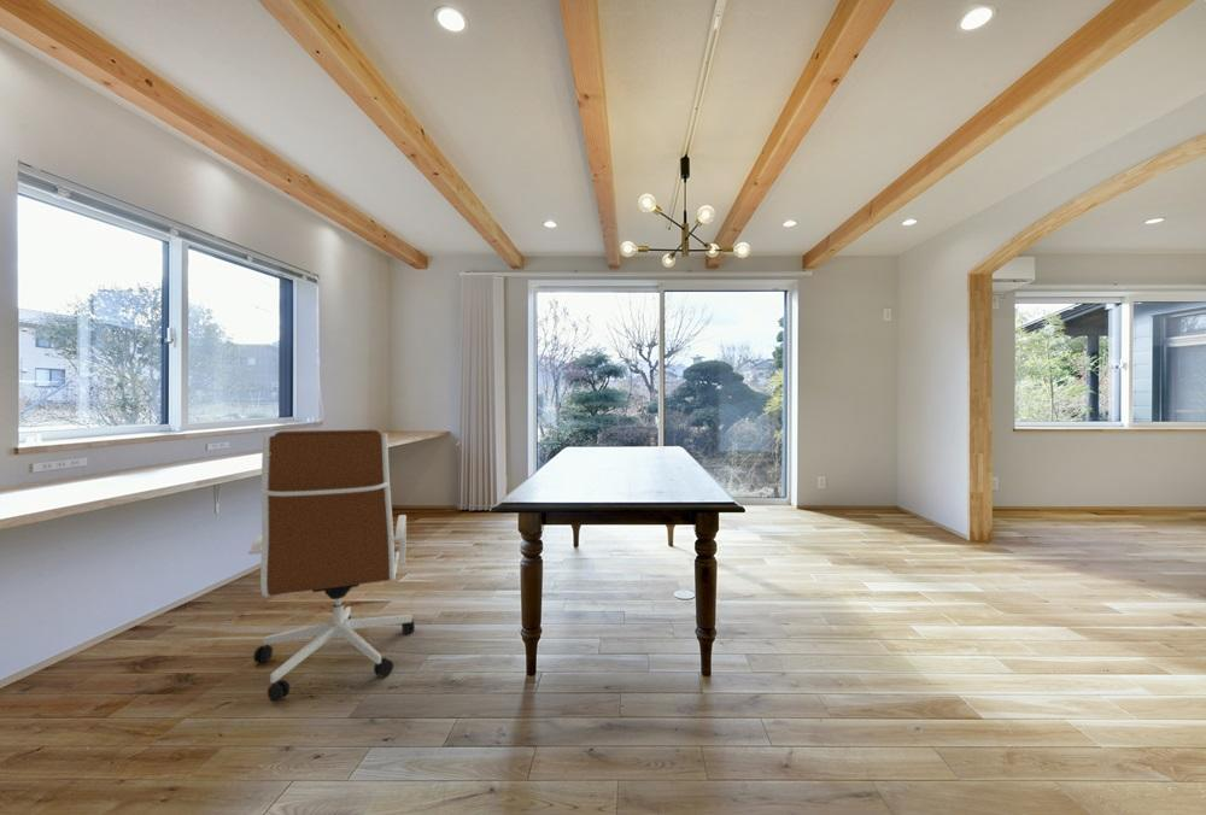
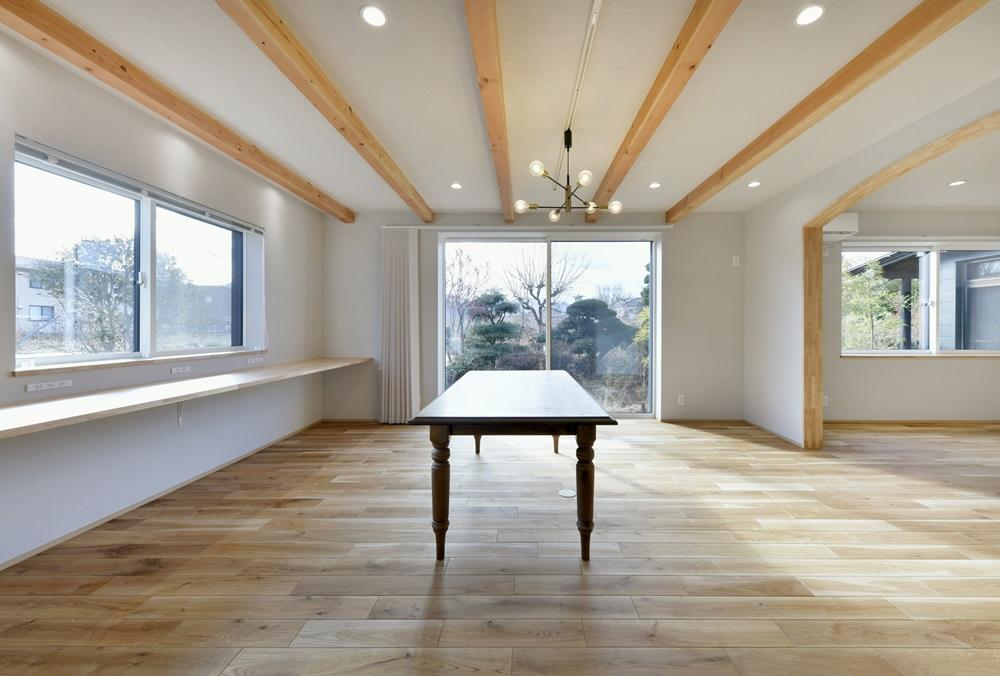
- office chair [247,428,416,703]
